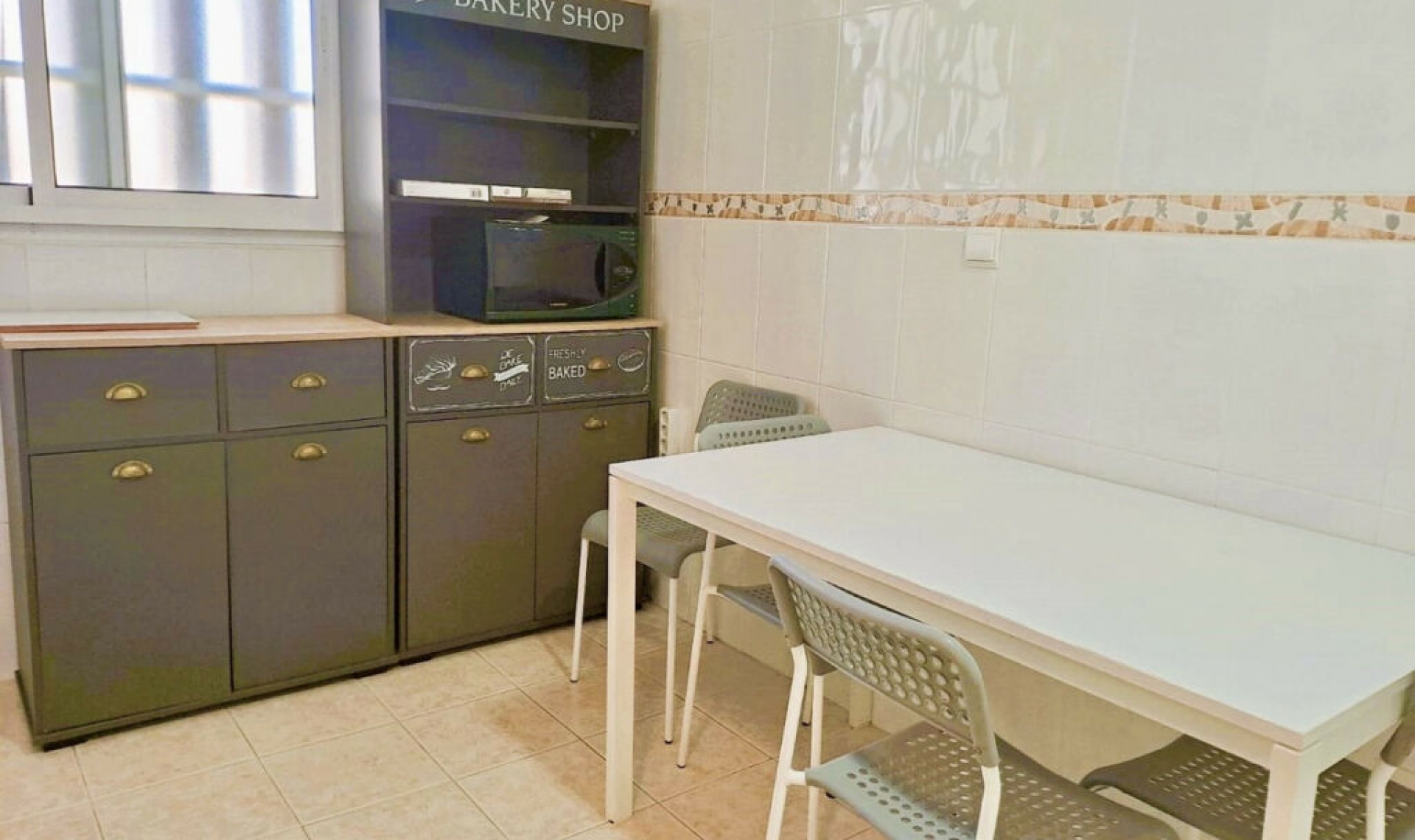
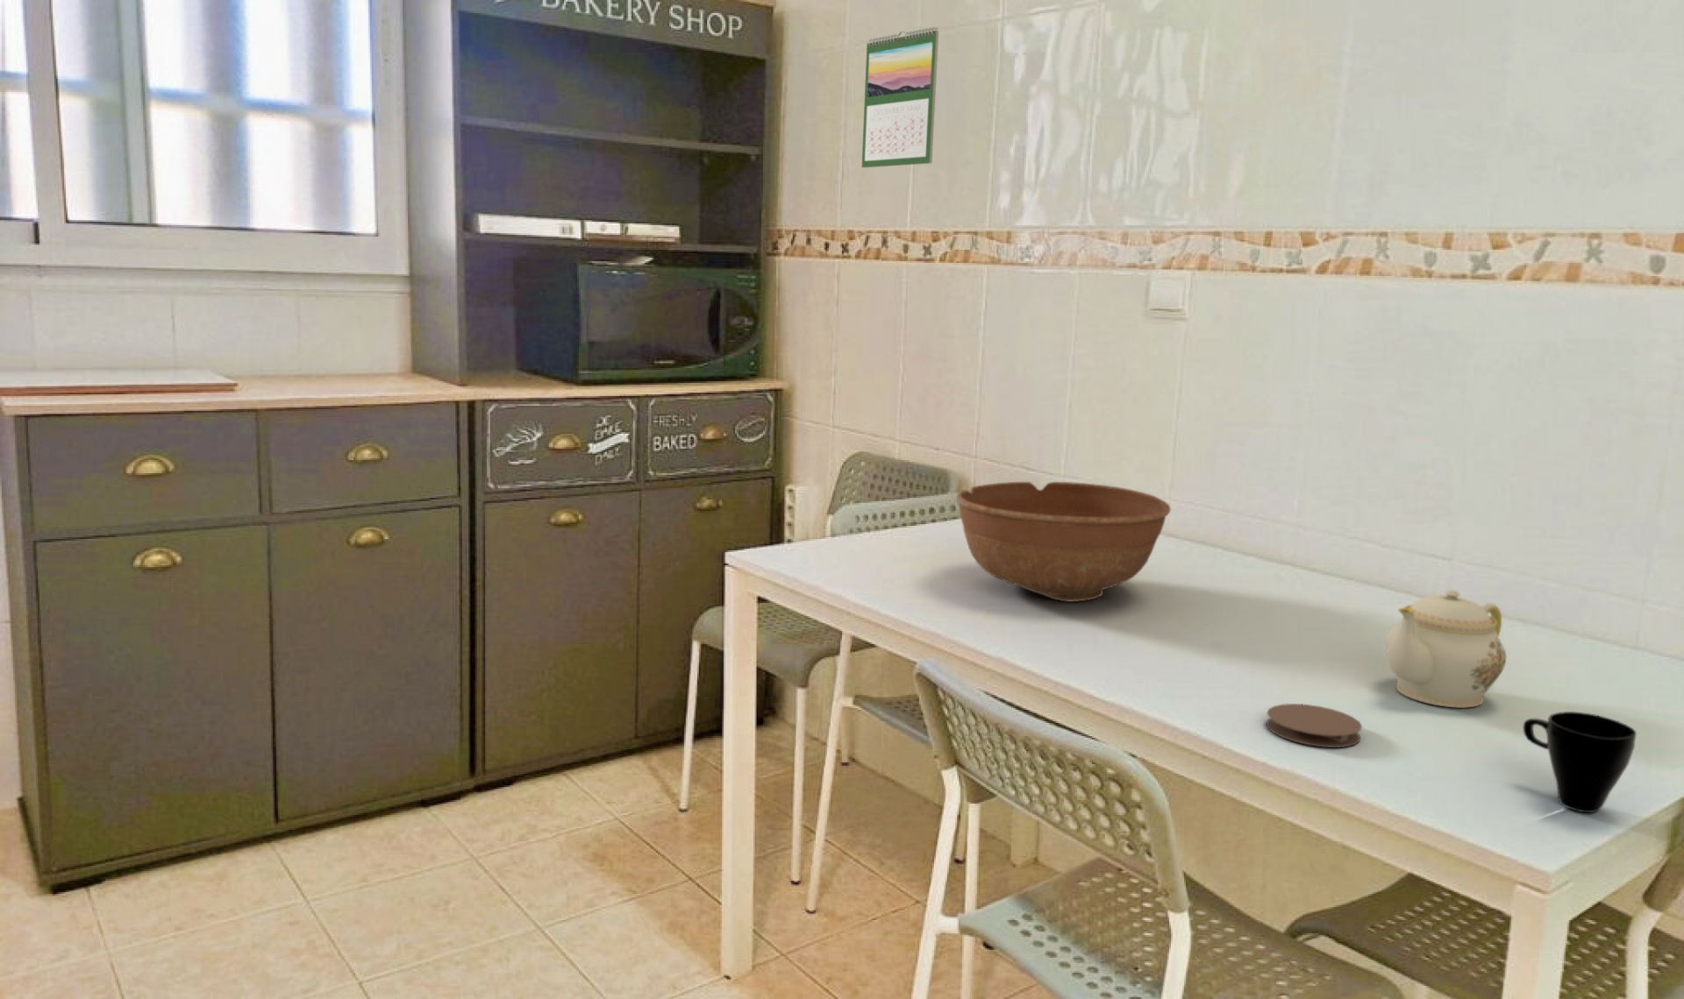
+ bowl [956,482,1172,602]
+ cup [1522,711,1638,813]
+ calendar [862,26,939,168]
+ teapot [1385,589,1507,709]
+ coaster [1265,703,1363,748]
